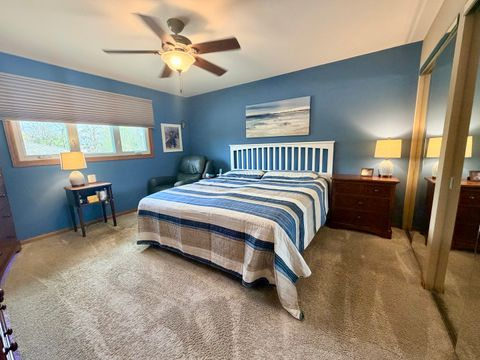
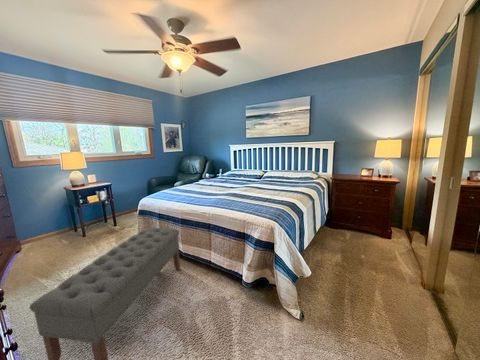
+ bench [29,227,181,360]
